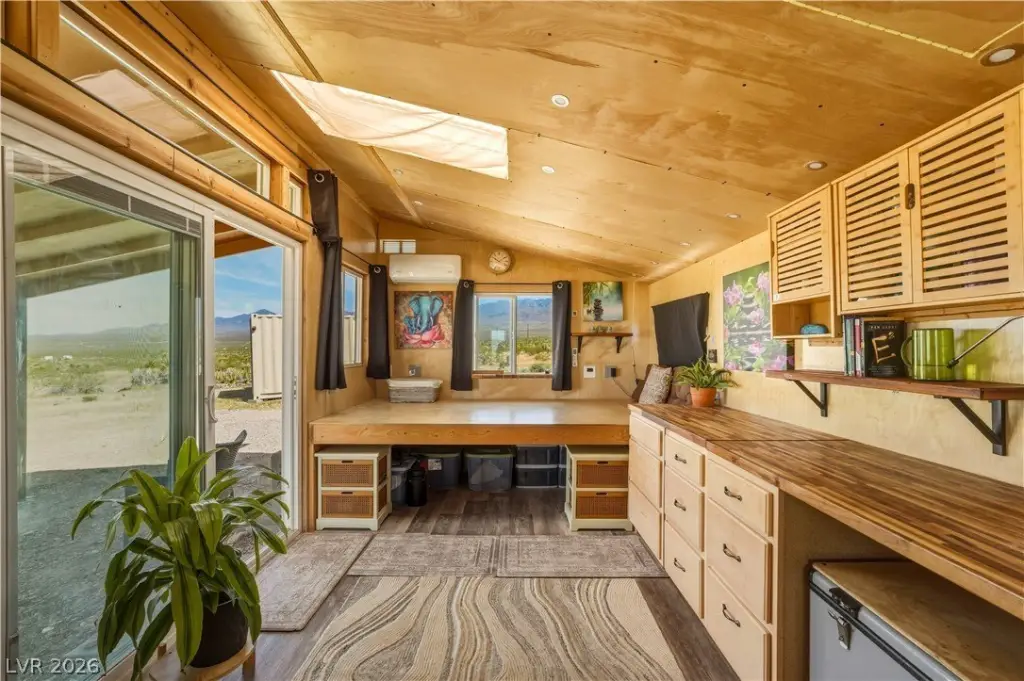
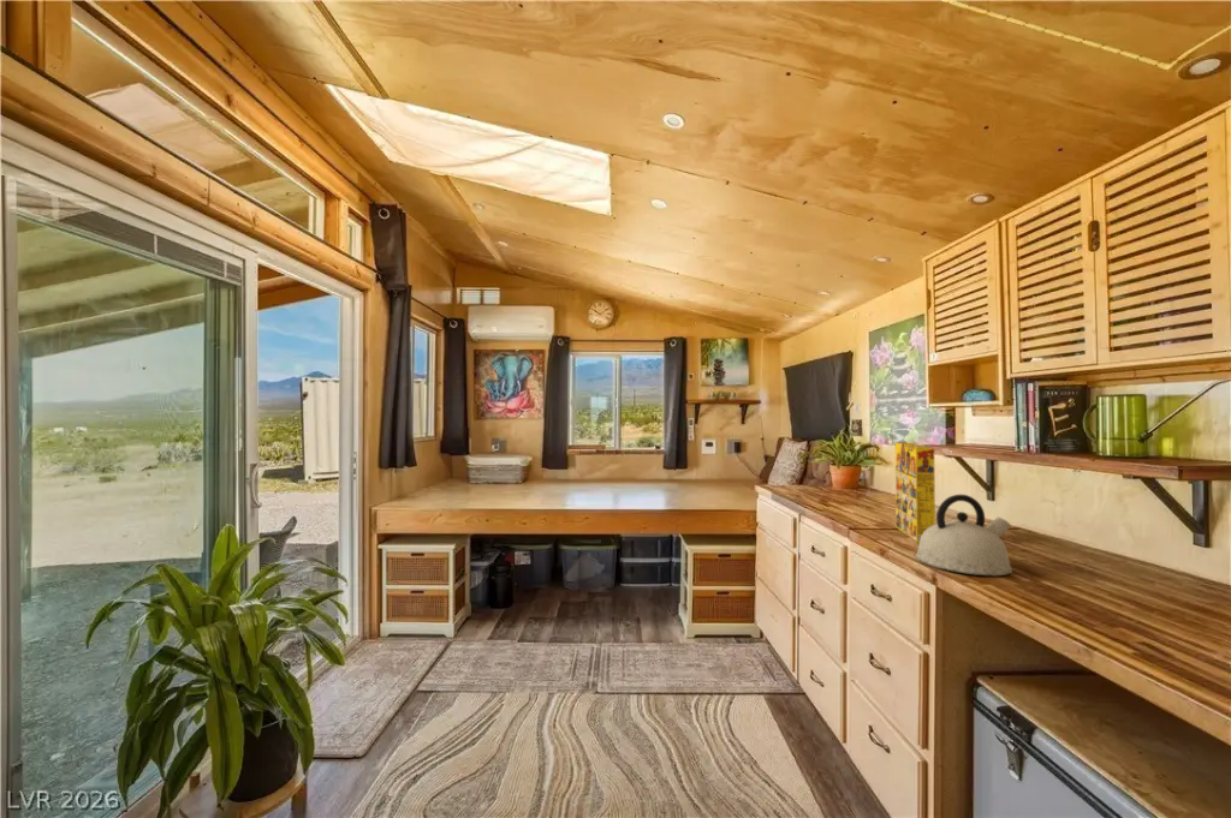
+ kettle [915,494,1013,577]
+ cereal box [894,441,936,544]
